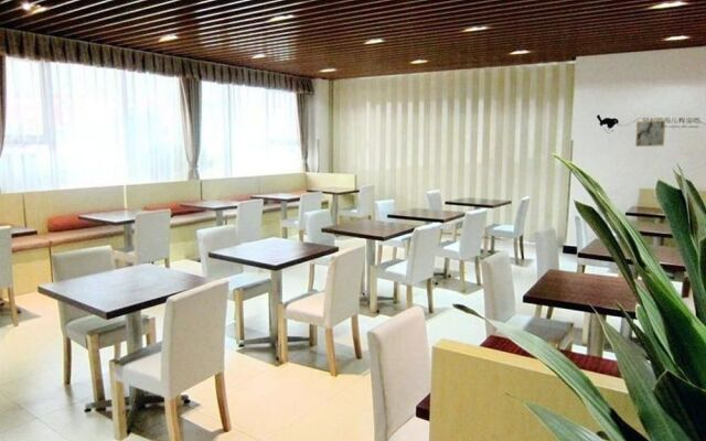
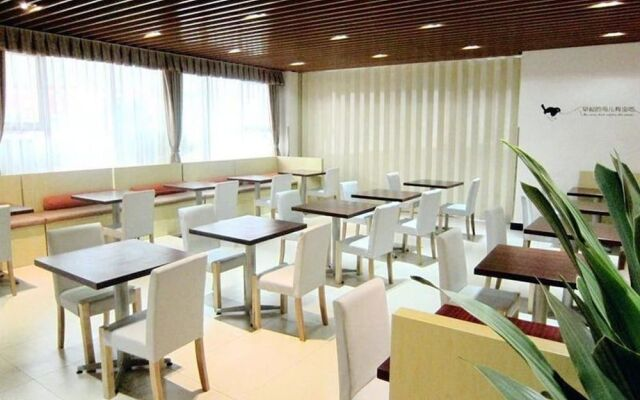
- wall art [634,119,666,148]
